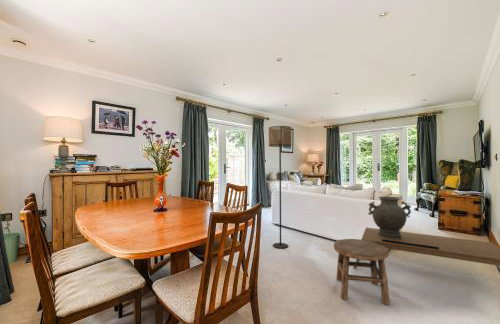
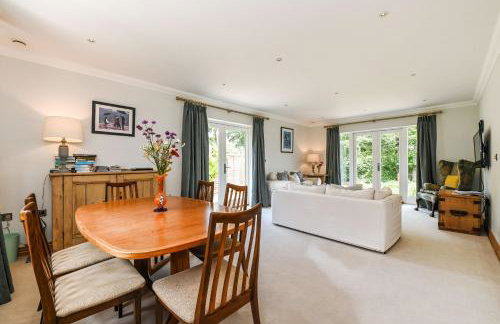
- coffee table [352,227,500,275]
- stool [333,238,391,306]
- decorative urn [367,195,412,239]
- floor lamp [268,125,293,249]
